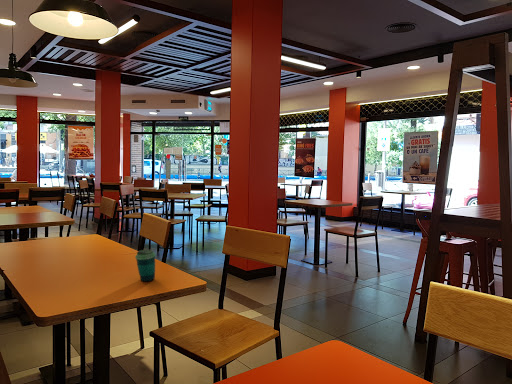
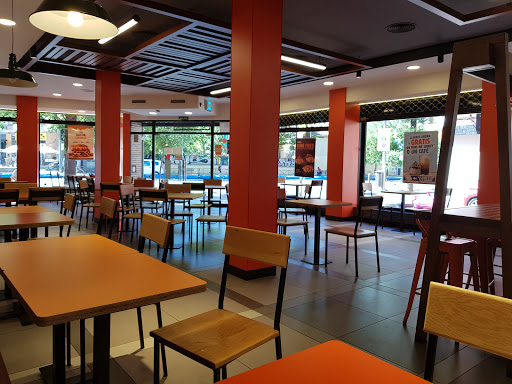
- cup [134,249,156,282]
